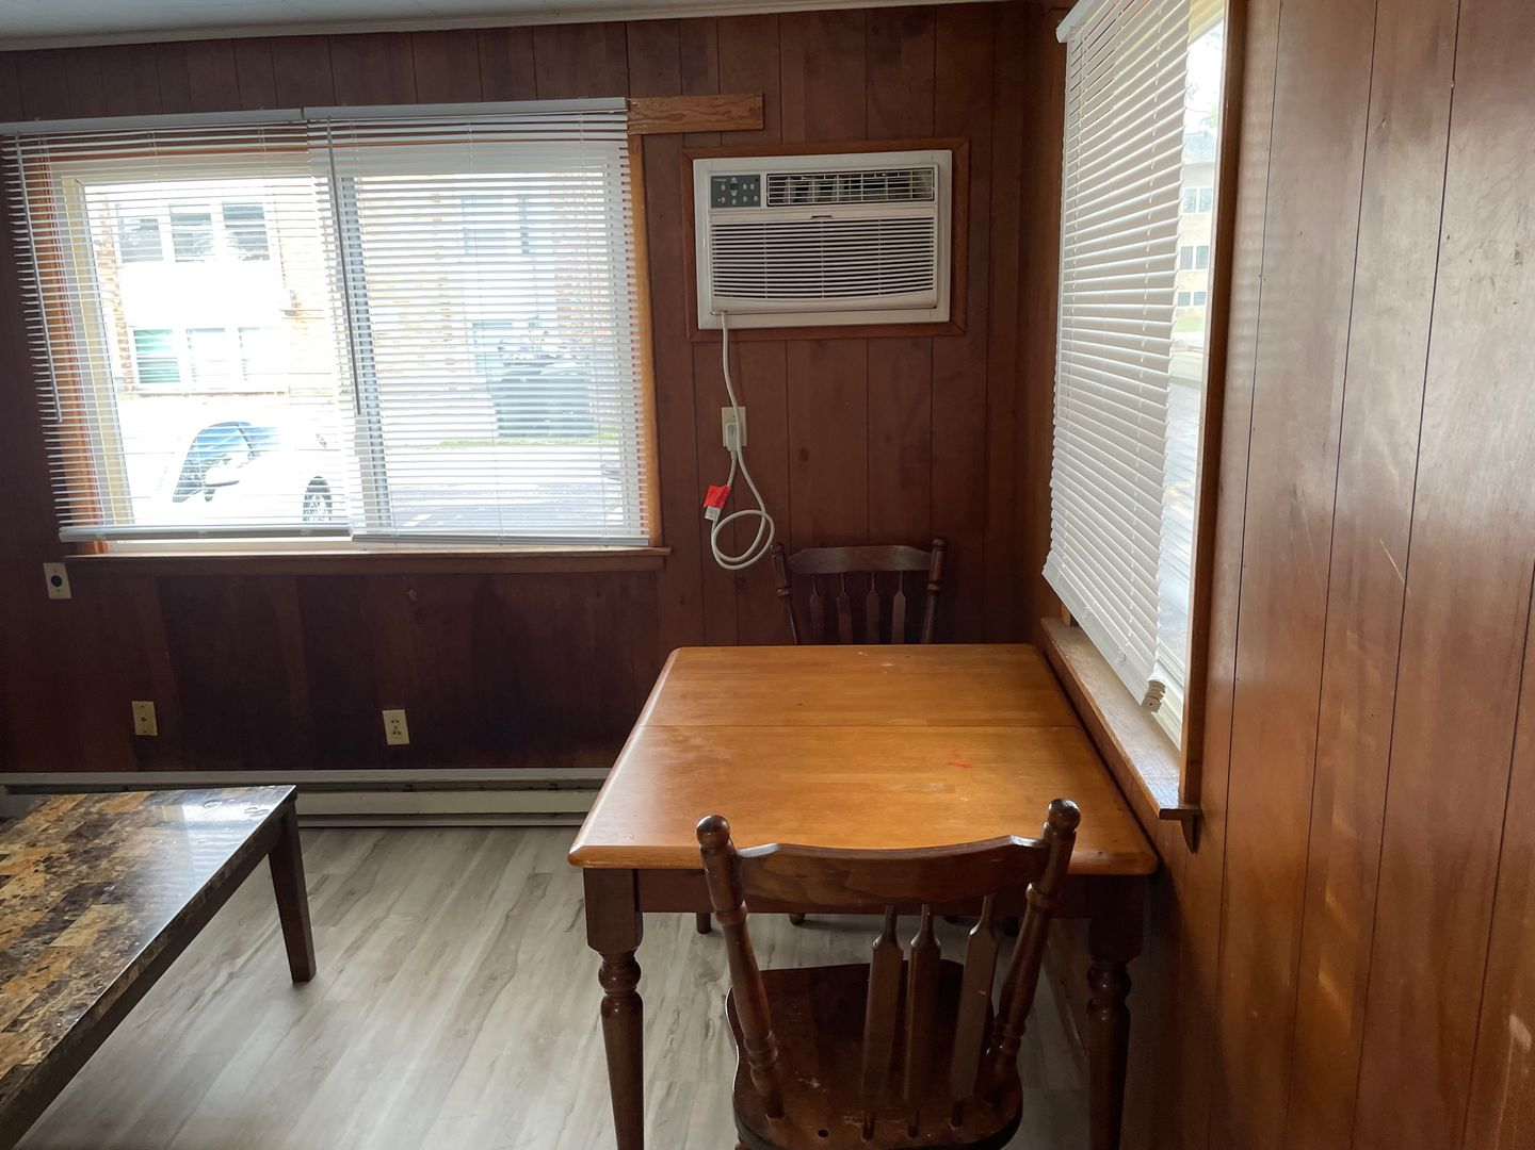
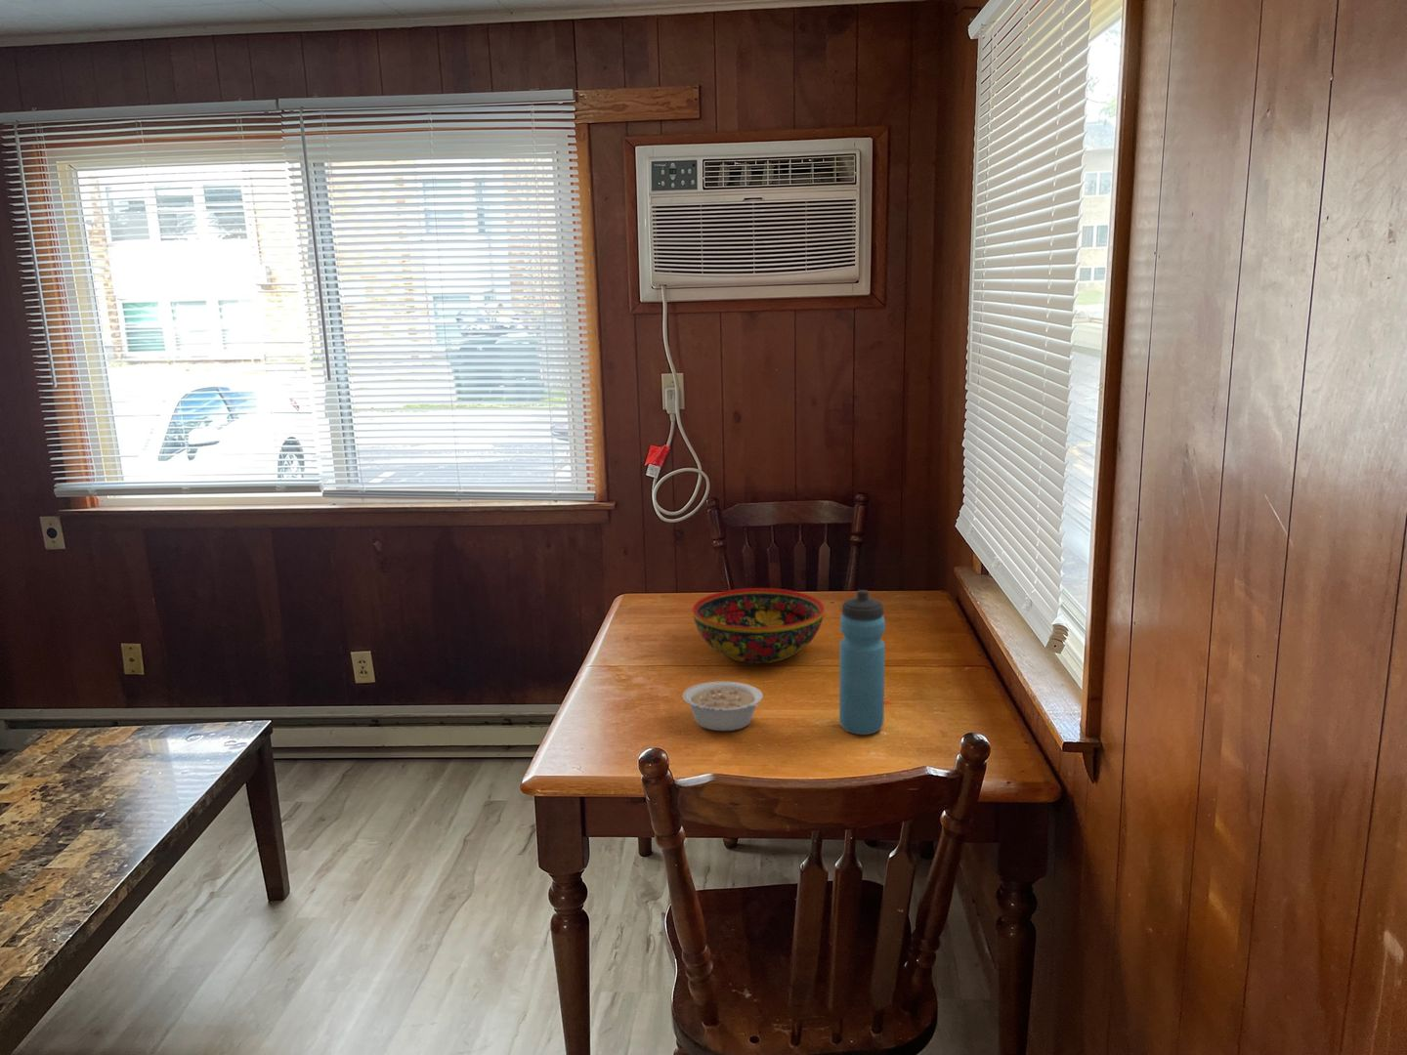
+ bowl [691,587,825,664]
+ legume [682,680,764,731]
+ water bottle [839,590,886,736]
